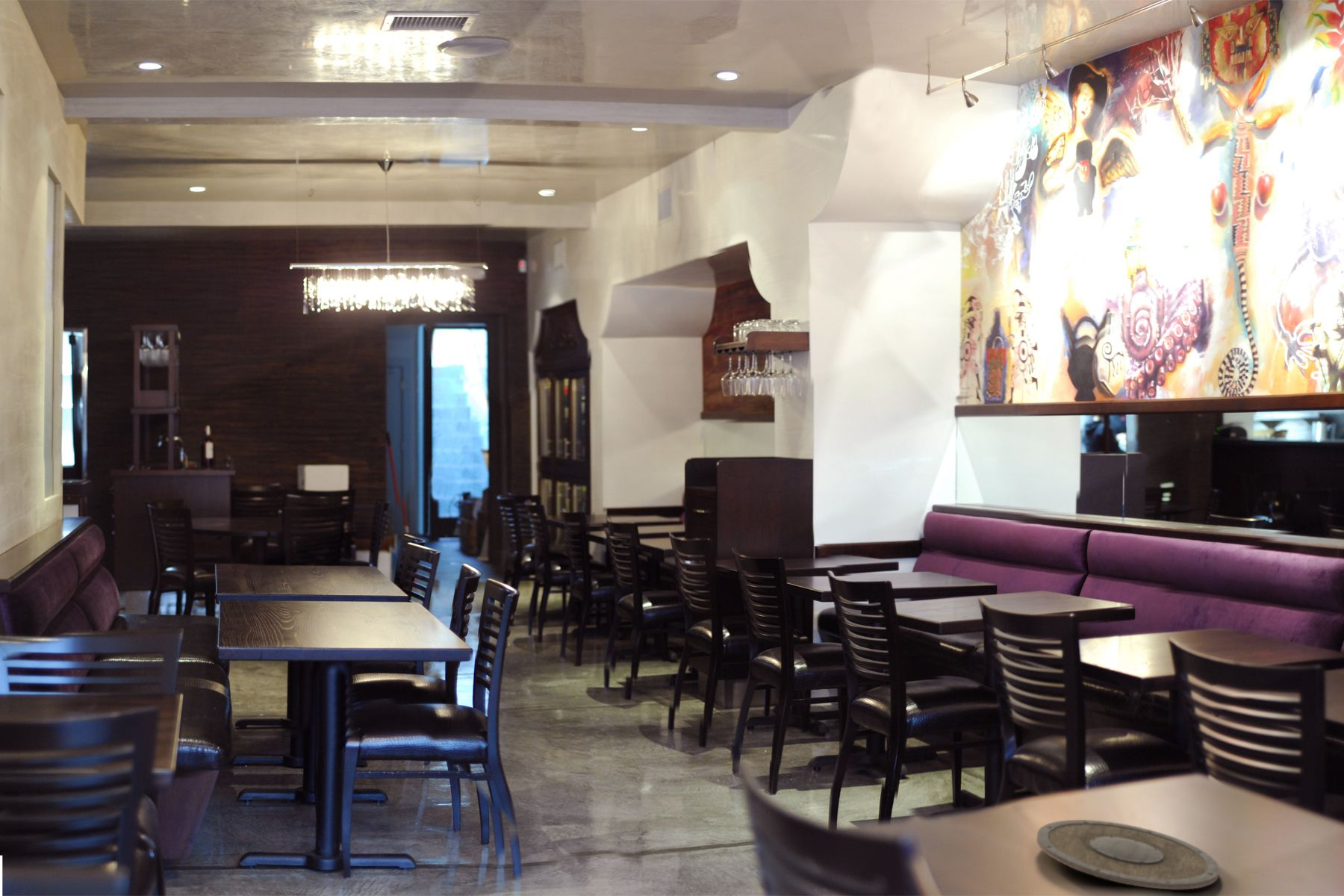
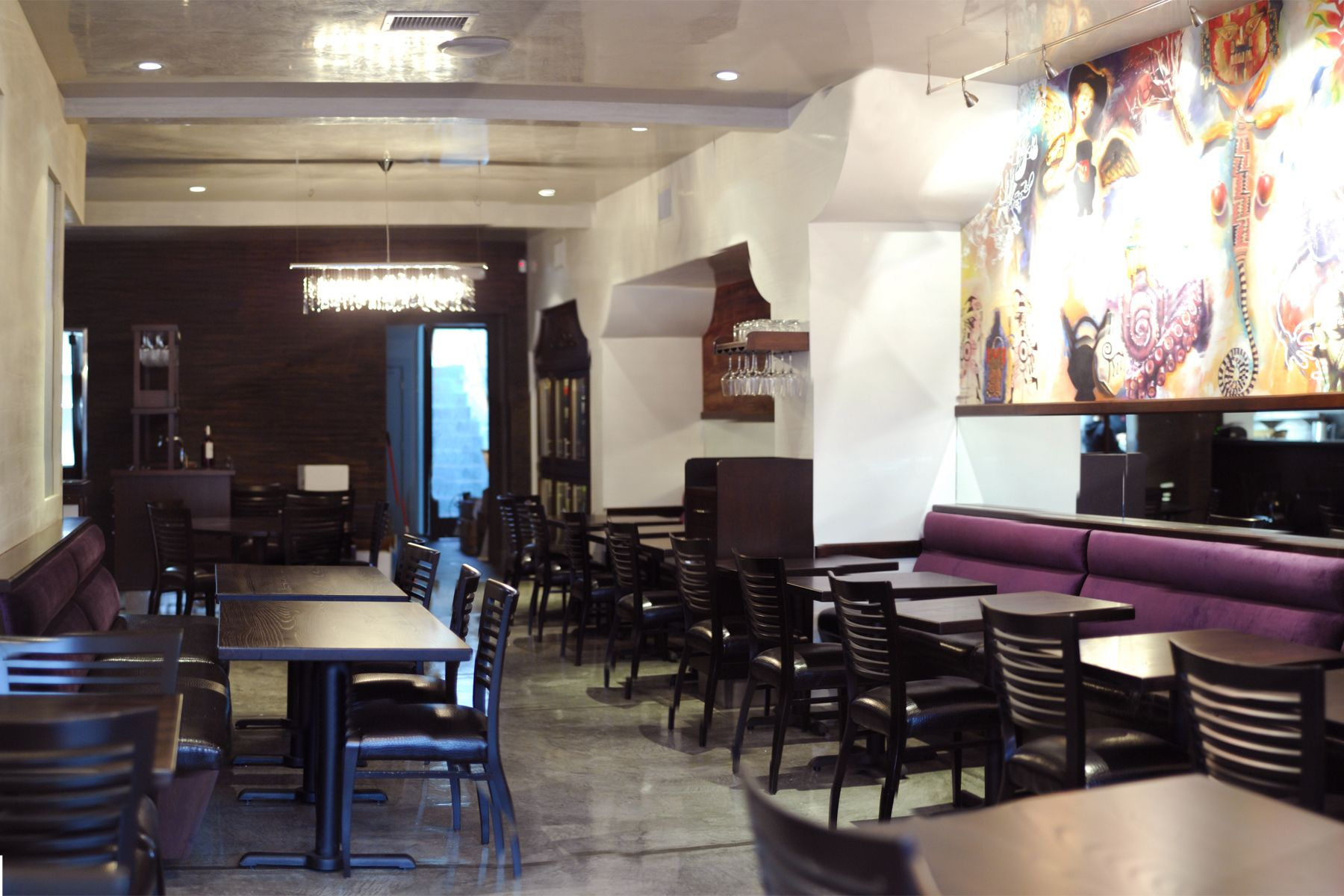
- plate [1036,819,1220,890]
